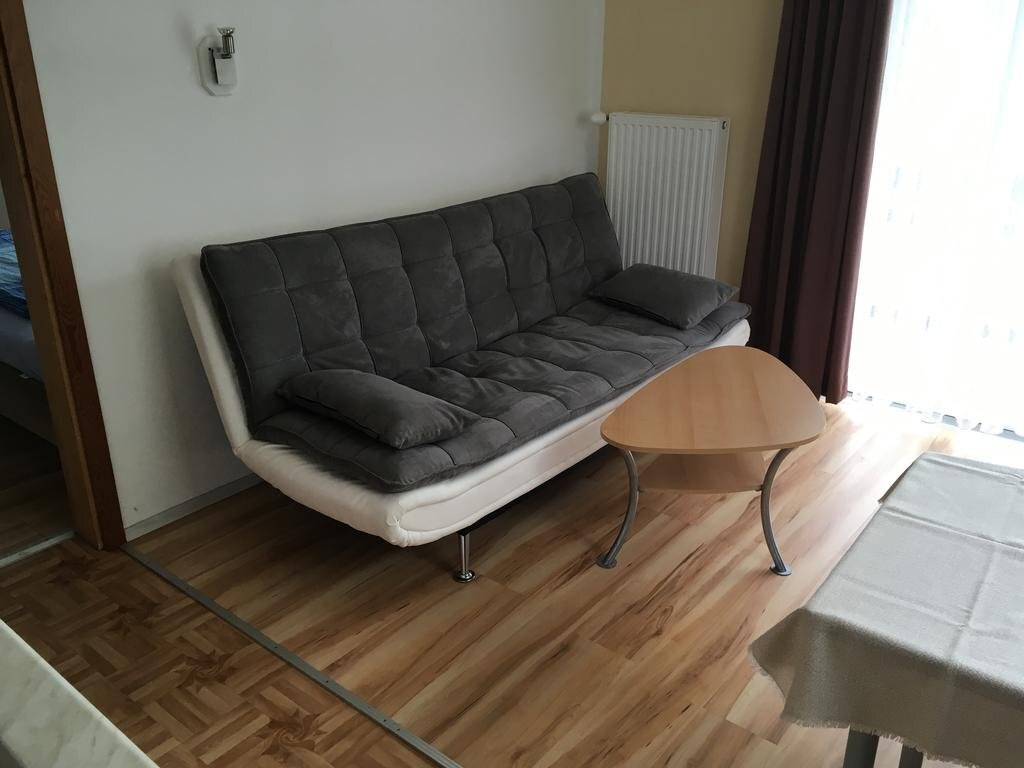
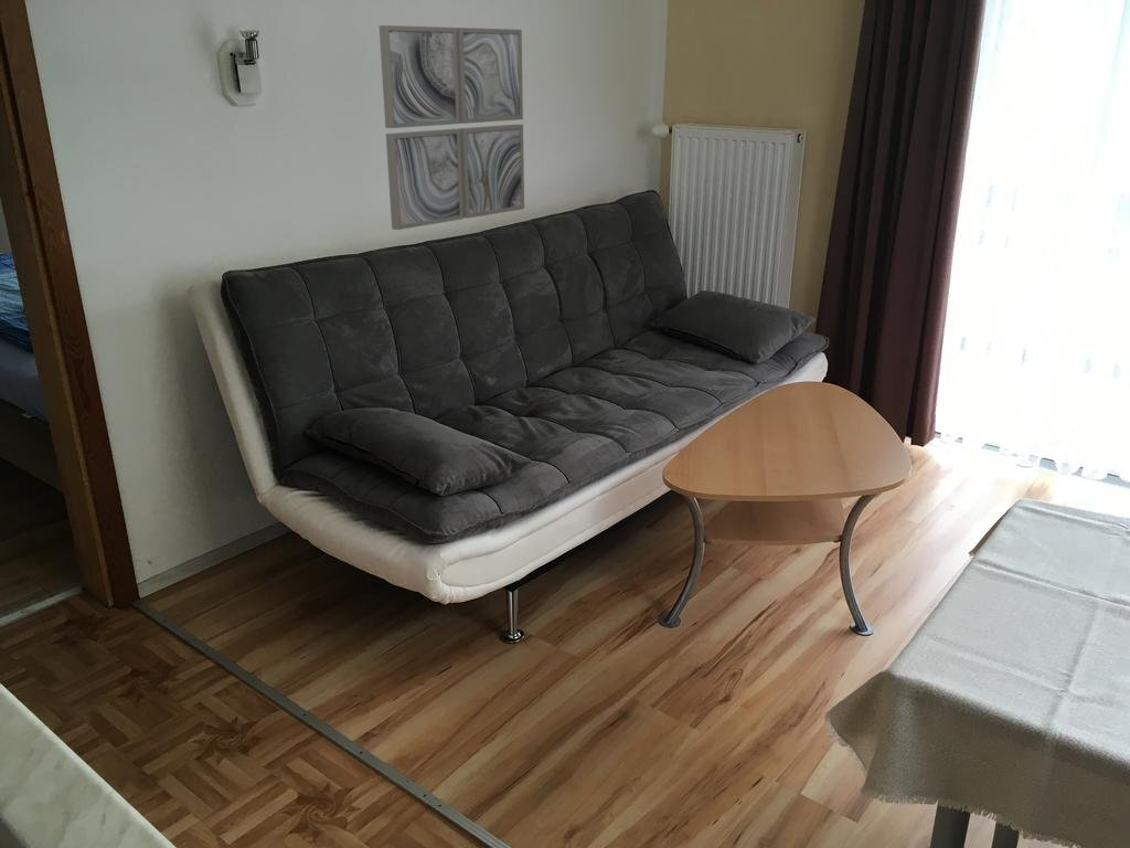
+ wall art [379,24,525,231]
